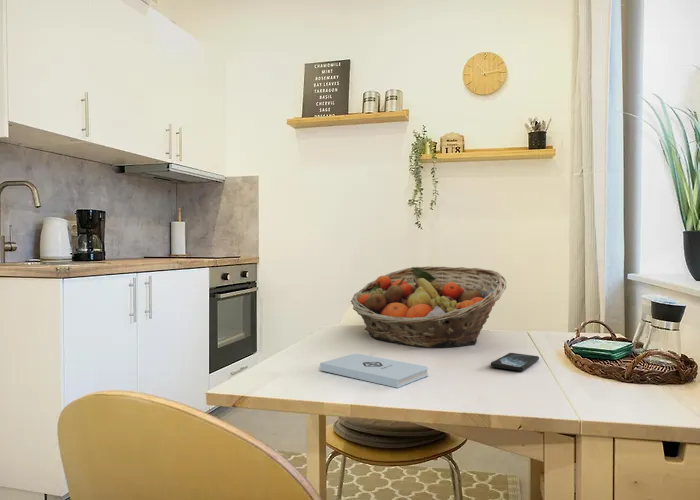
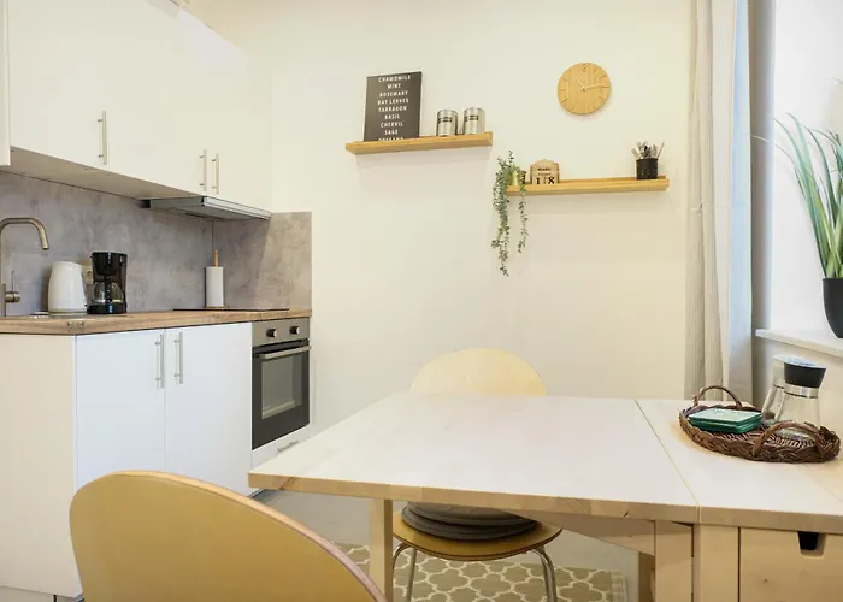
- smartphone [490,352,540,372]
- fruit basket [350,265,508,348]
- notepad [319,353,429,389]
